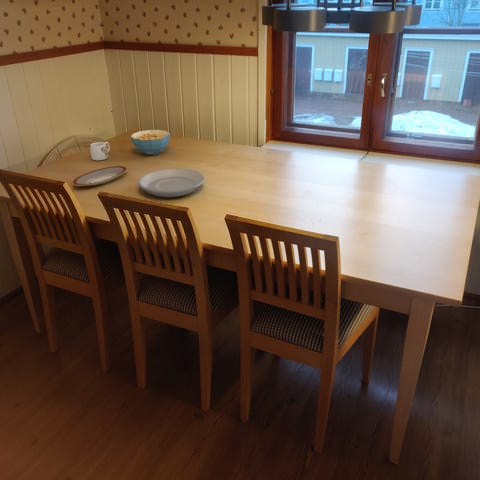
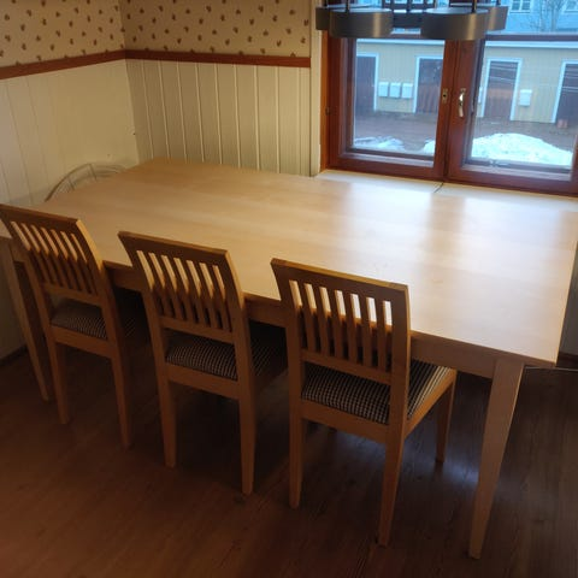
- plate [72,165,128,187]
- cereal bowl [130,129,171,156]
- plate [137,168,206,198]
- mug [89,141,111,161]
